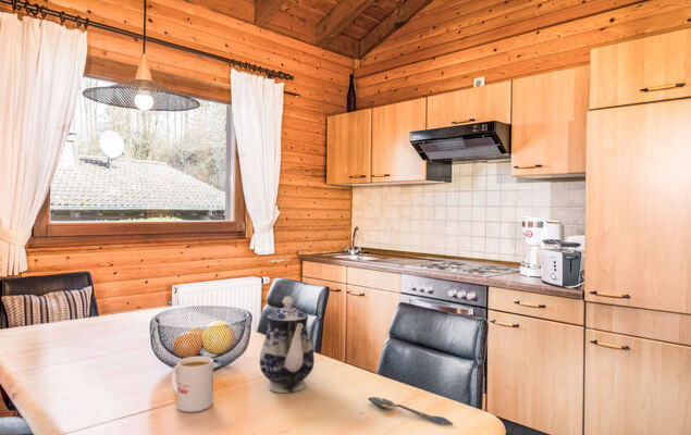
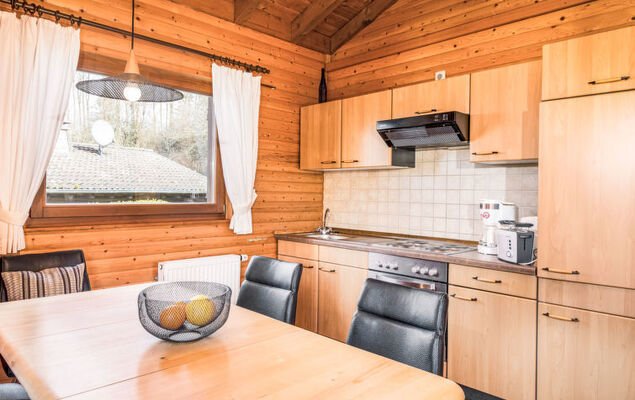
- spoon [368,396,454,425]
- mug [171,356,214,413]
- teapot [259,296,316,394]
